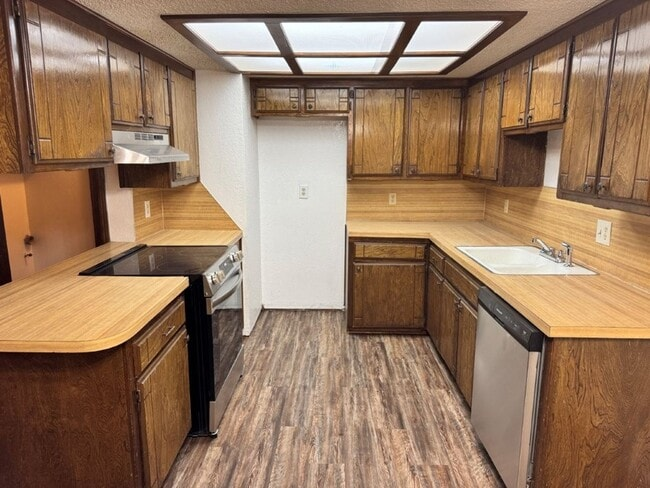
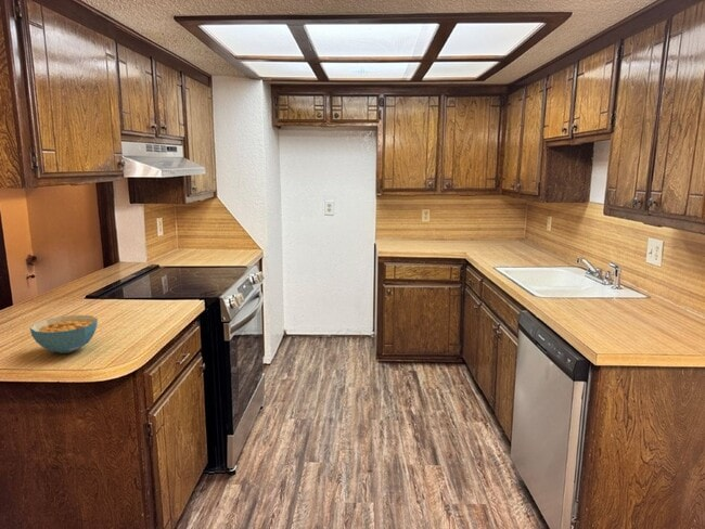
+ cereal bowl [29,314,99,354]
